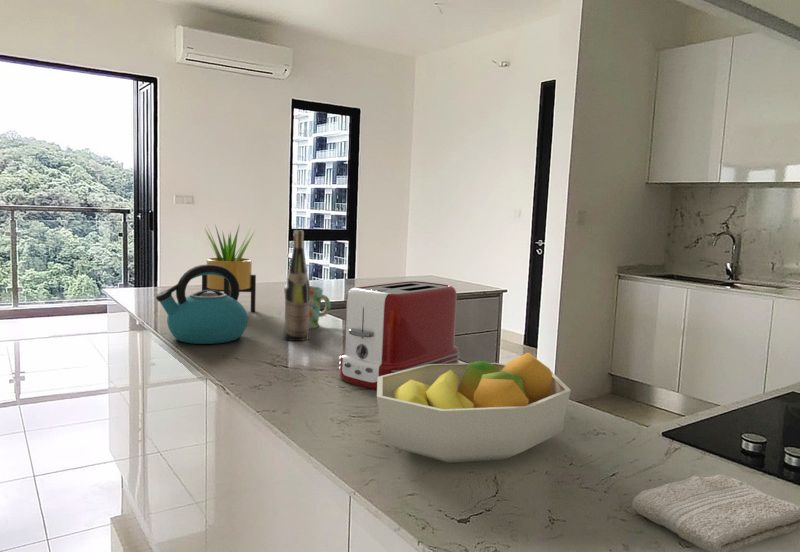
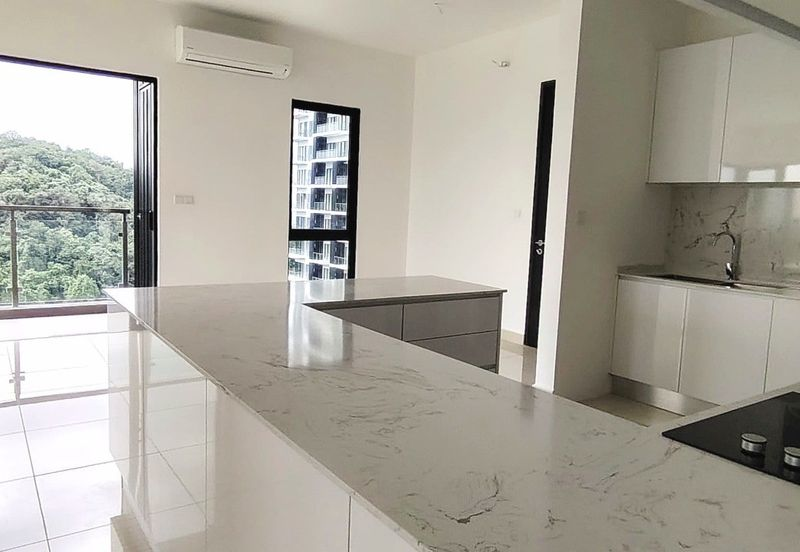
- mug [283,285,332,330]
- potted plant [201,224,257,312]
- fruit bowl [376,352,572,464]
- washcloth [631,474,800,552]
- toaster [338,280,460,390]
- kettle [155,263,249,345]
- wine bottle [283,229,311,342]
